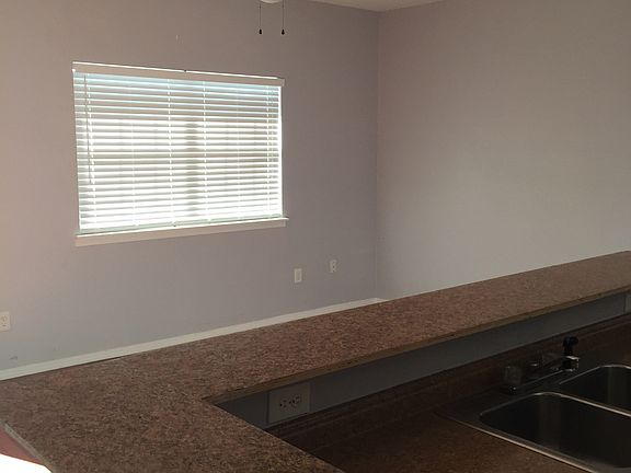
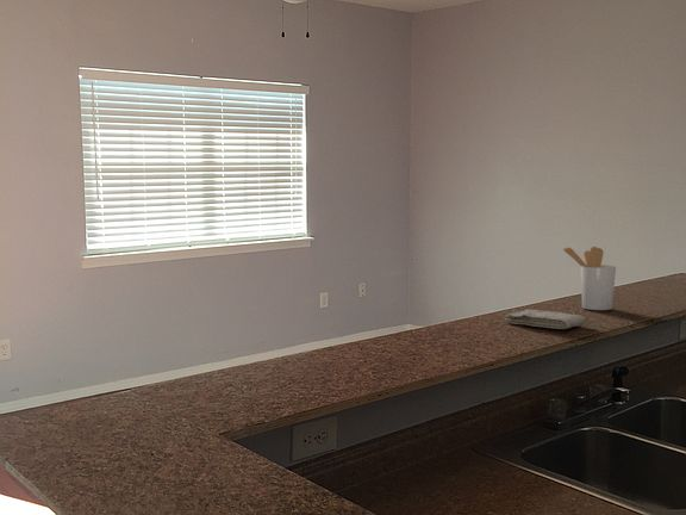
+ washcloth [504,309,587,330]
+ utensil holder [562,246,617,311]
